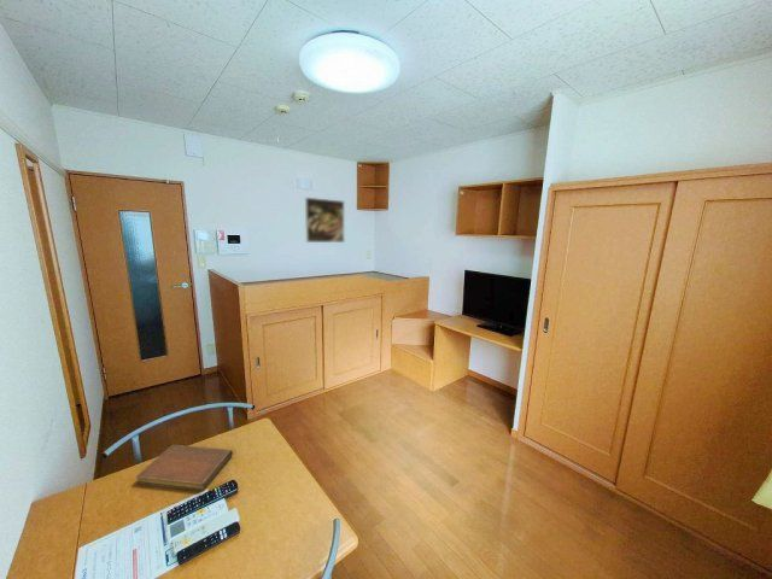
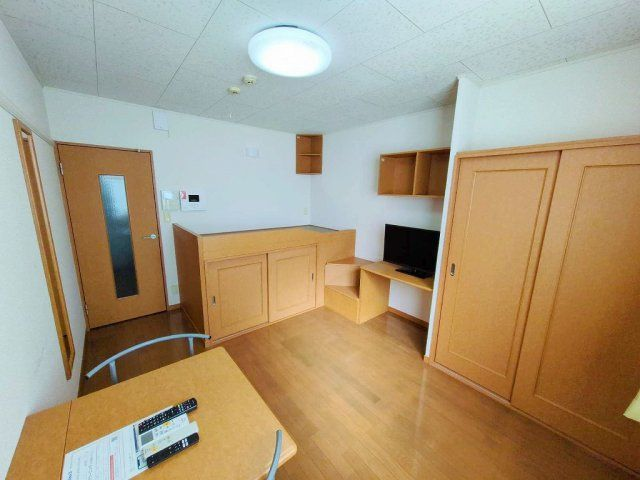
- notebook [135,444,234,492]
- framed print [304,197,345,244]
